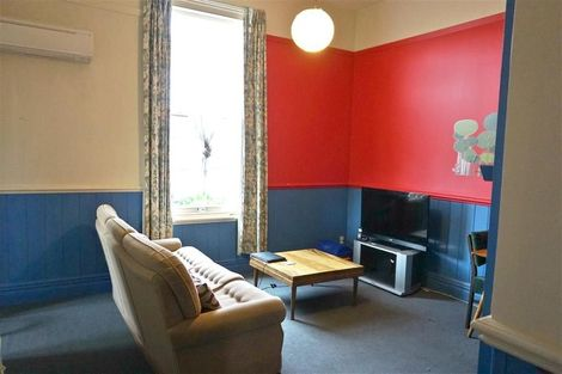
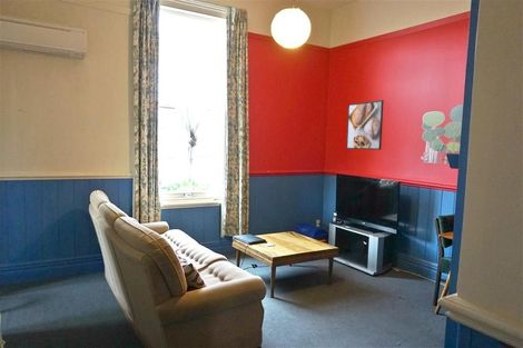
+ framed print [345,99,385,151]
